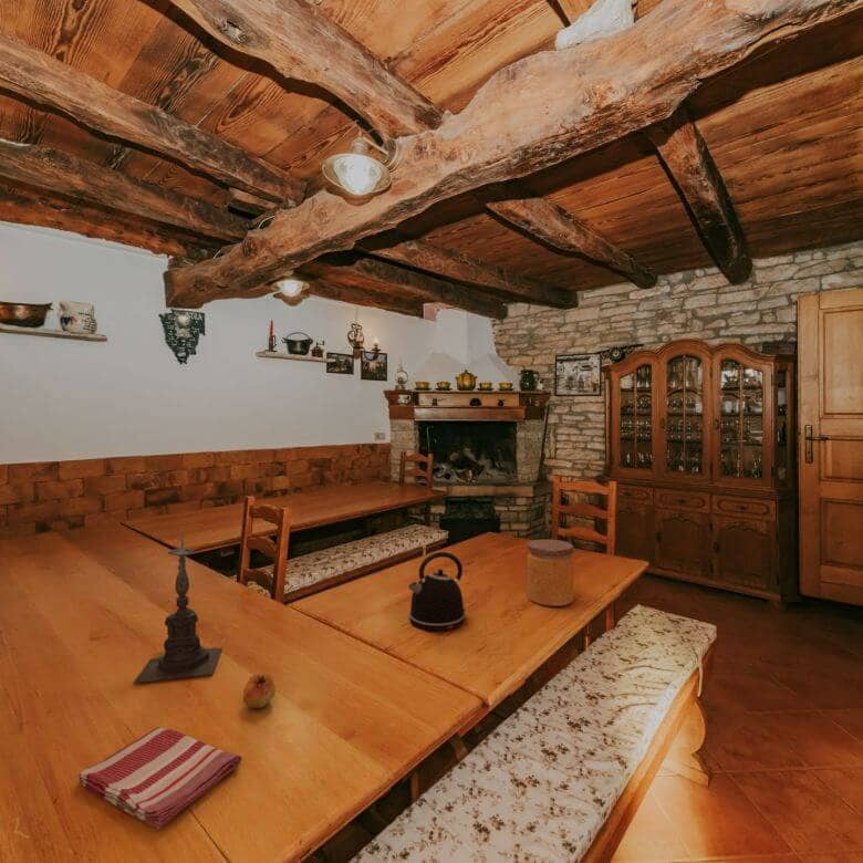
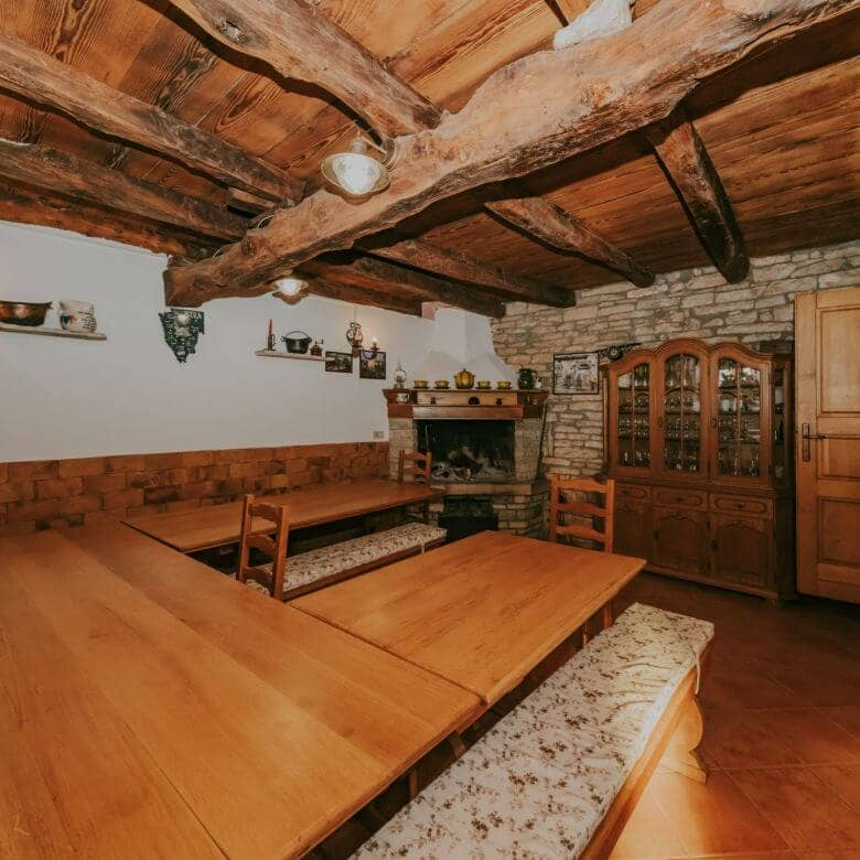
- candle holder [132,530,225,685]
- kettle [407,551,466,632]
- fruit [242,672,277,709]
- jar [526,539,574,607]
- dish towel [77,726,242,831]
